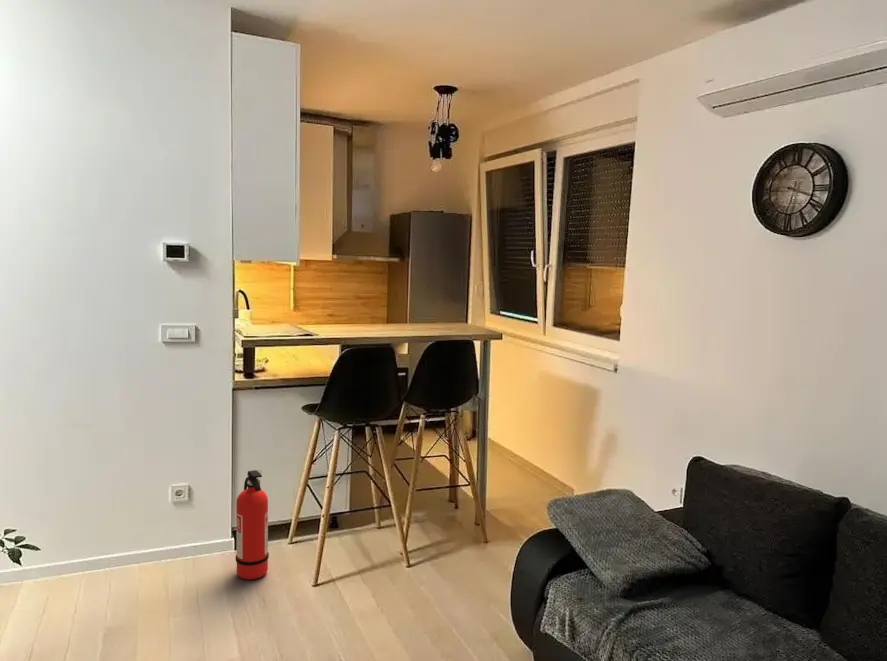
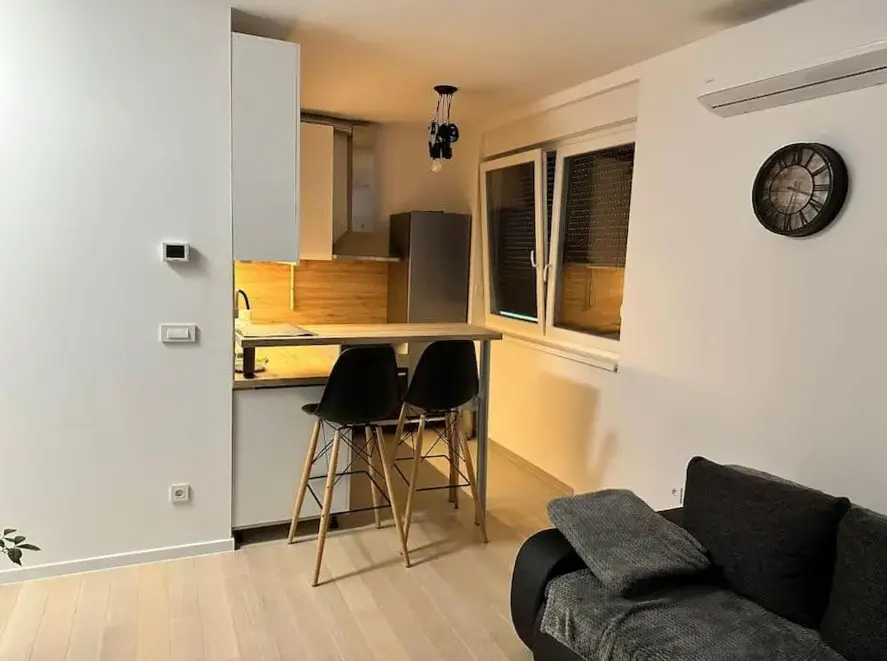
- fire extinguisher [235,469,270,581]
